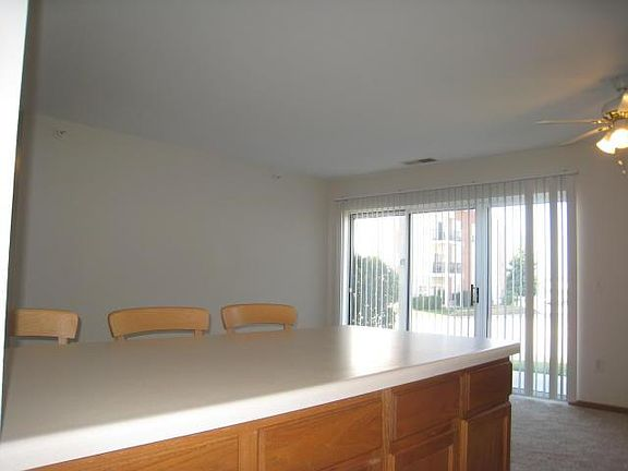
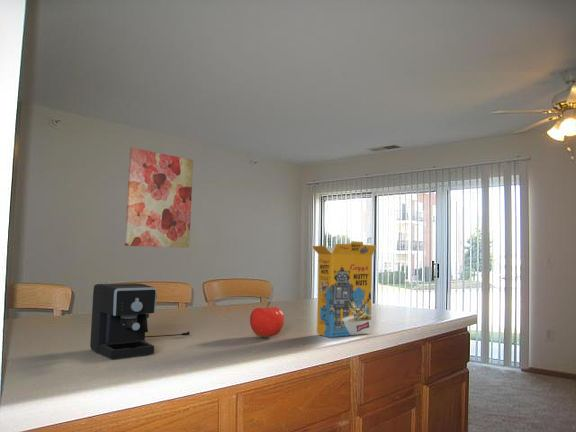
+ fruit [249,301,285,338]
+ coffee maker [89,282,191,360]
+ wall art [124,147,194,249]
+ cereal box [311,240,377,338]
